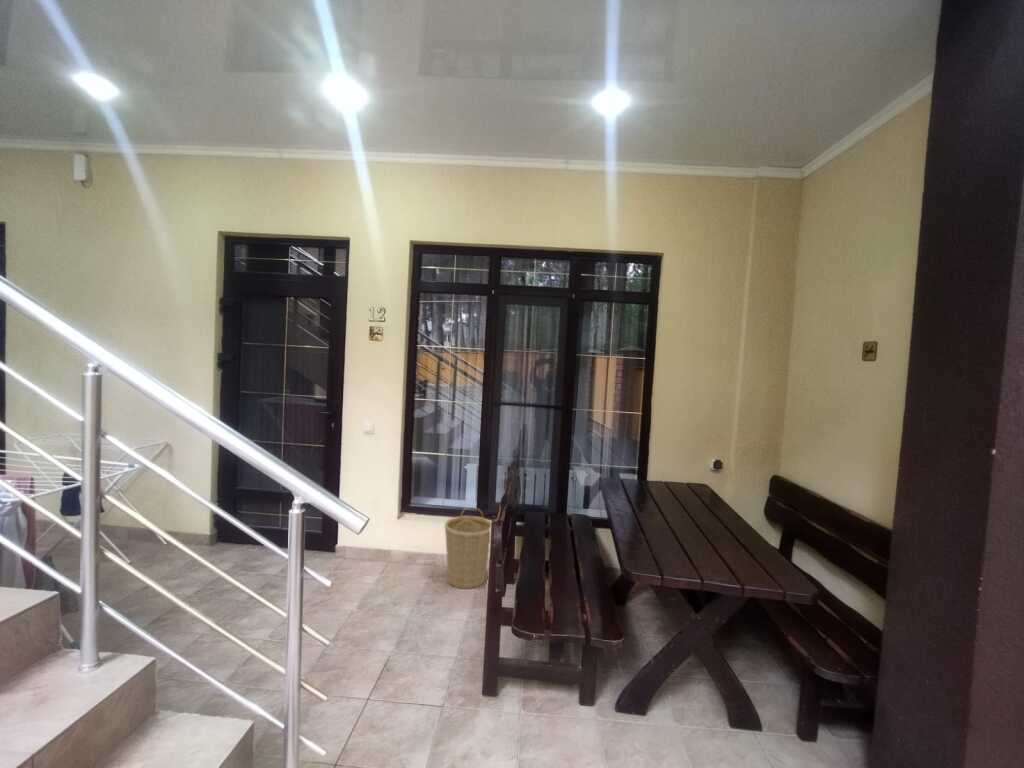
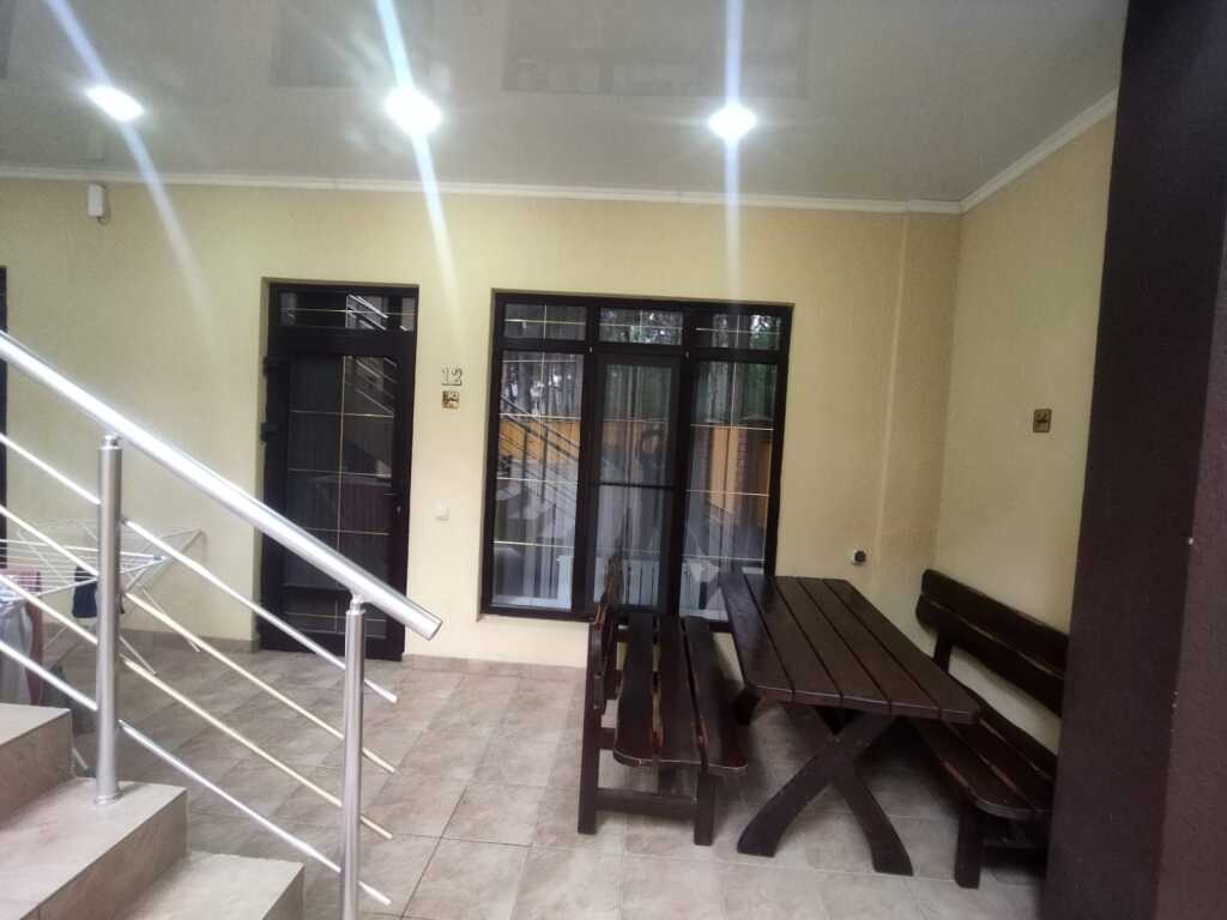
- basket [444,506,492,590]
